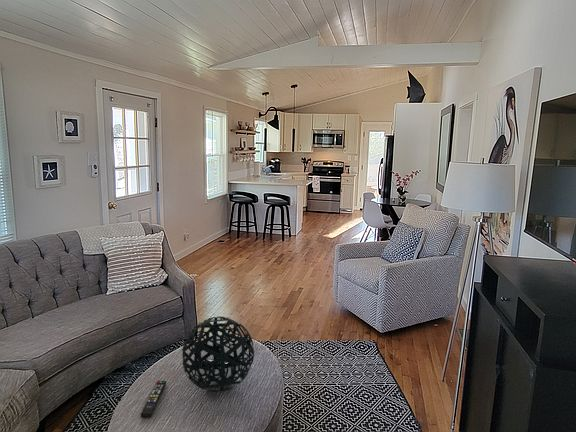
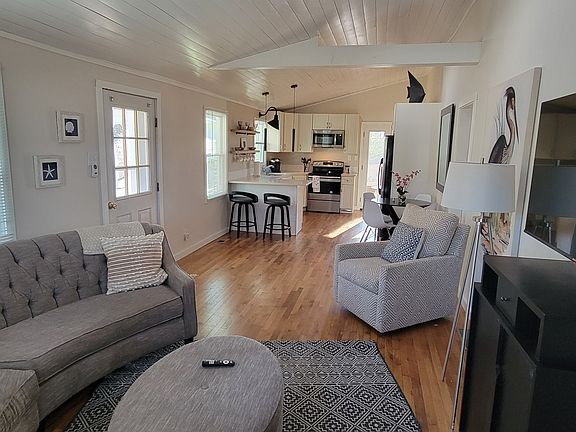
- decorative orb [181,316,255,393]
- remote control [140,380,167,419]
